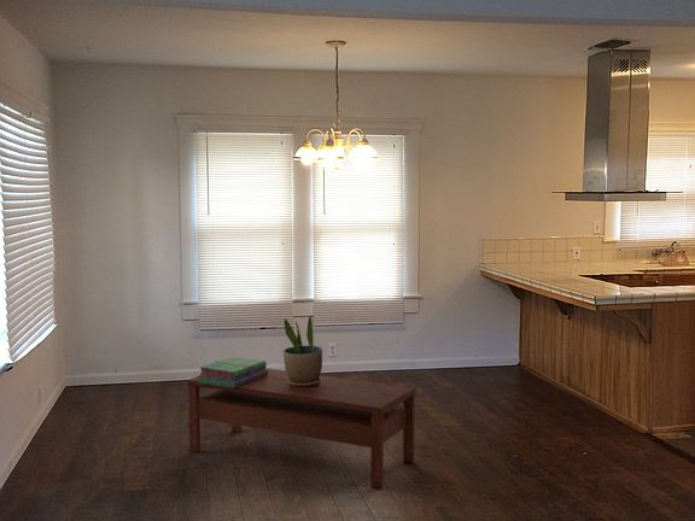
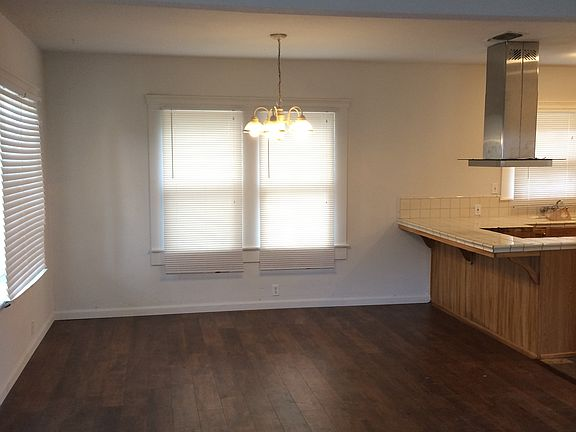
- stack of books [198,356,268,388]
- potted plant [282,314,323,387]
- coffee table [186,368,416,490]
